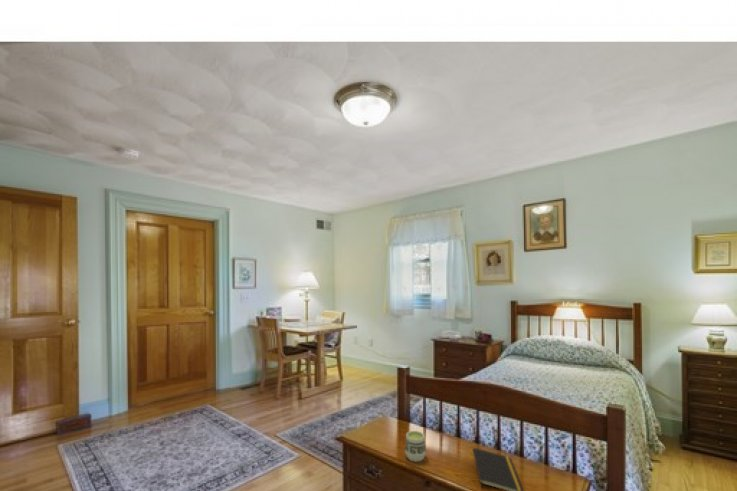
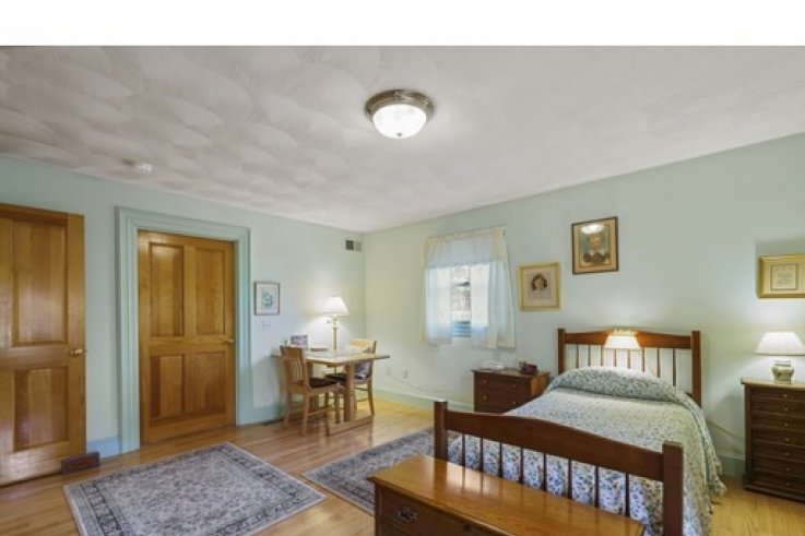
- notepad [472,447,525,491]
- cup [404,430,427,463]
